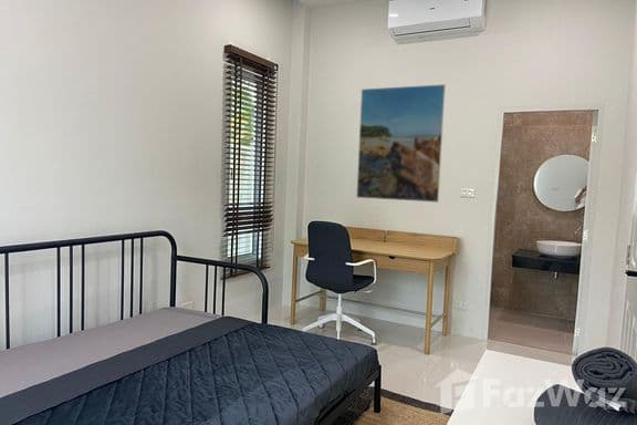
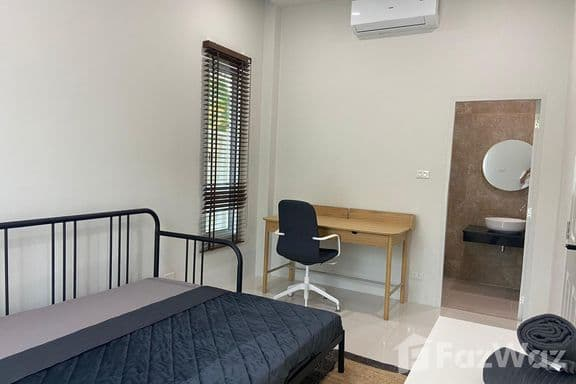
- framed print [356,83,447,204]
